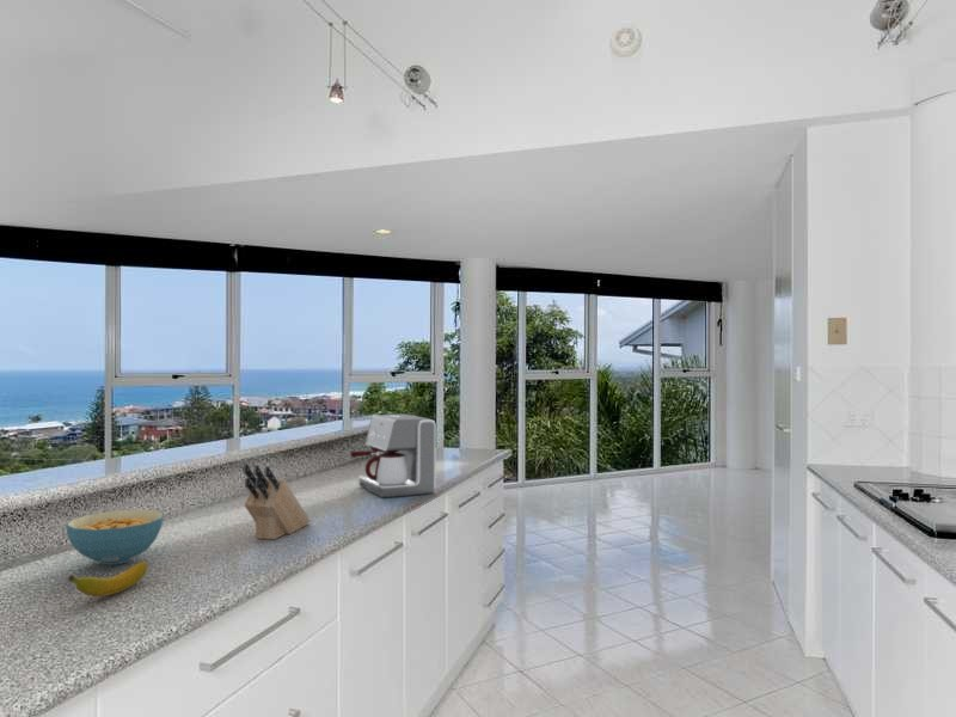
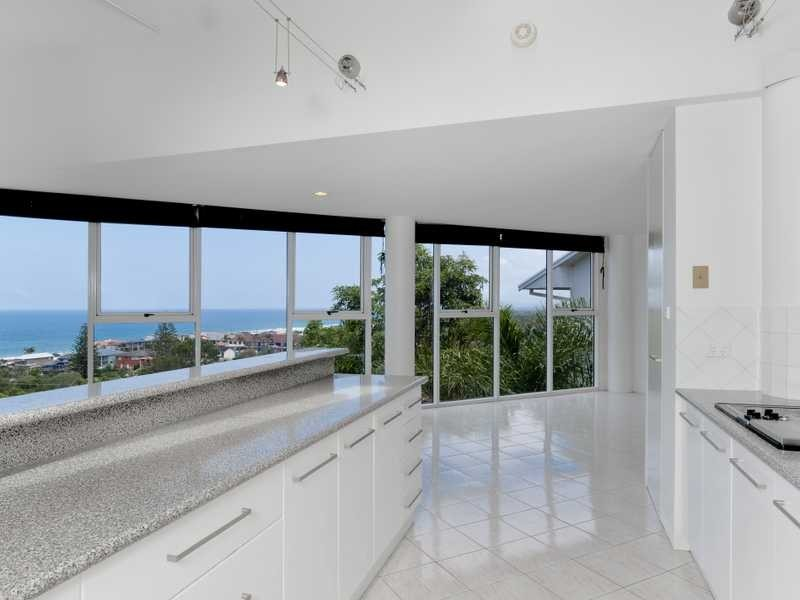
- cereal bowl [65,508,165,566]
- coffee maker [349,412,437,498]
- banana [67,560,148,598]
- knife block [243,462,311,540]
